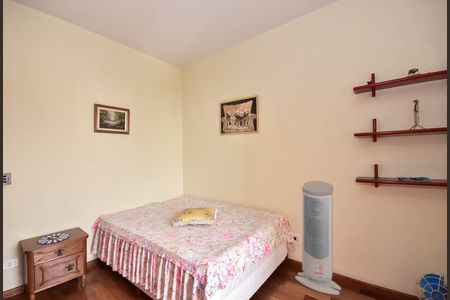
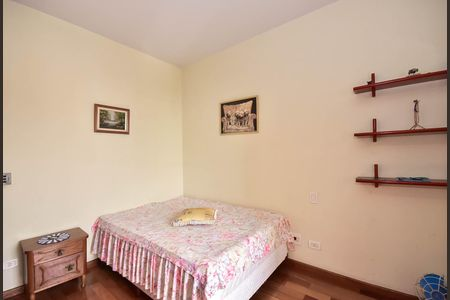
- air purifier [294,180,342,296]
